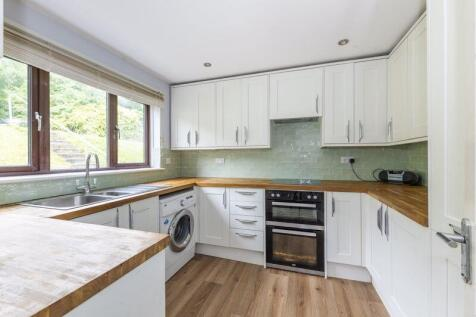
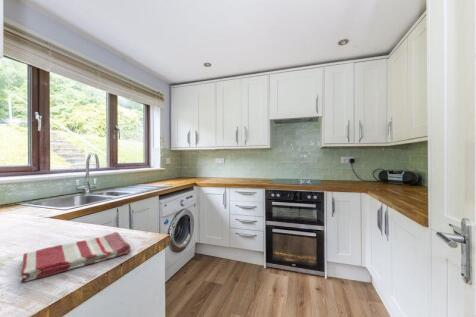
+ dish towel [19,231,132,283]
